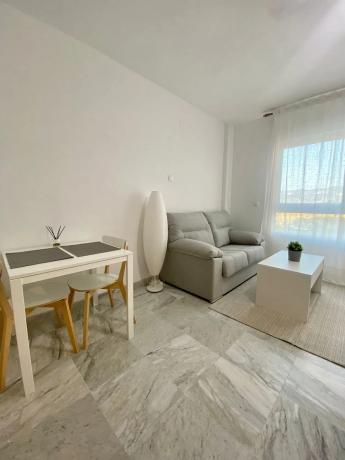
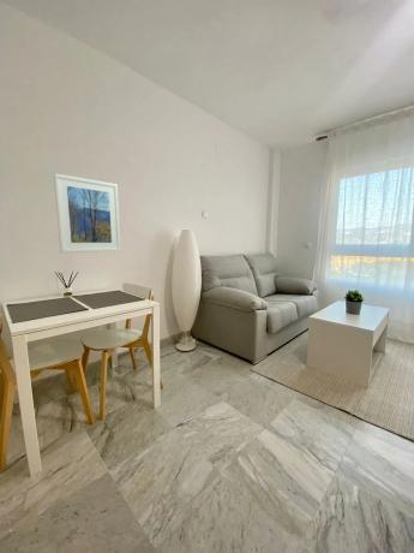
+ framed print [53,172,122,254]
